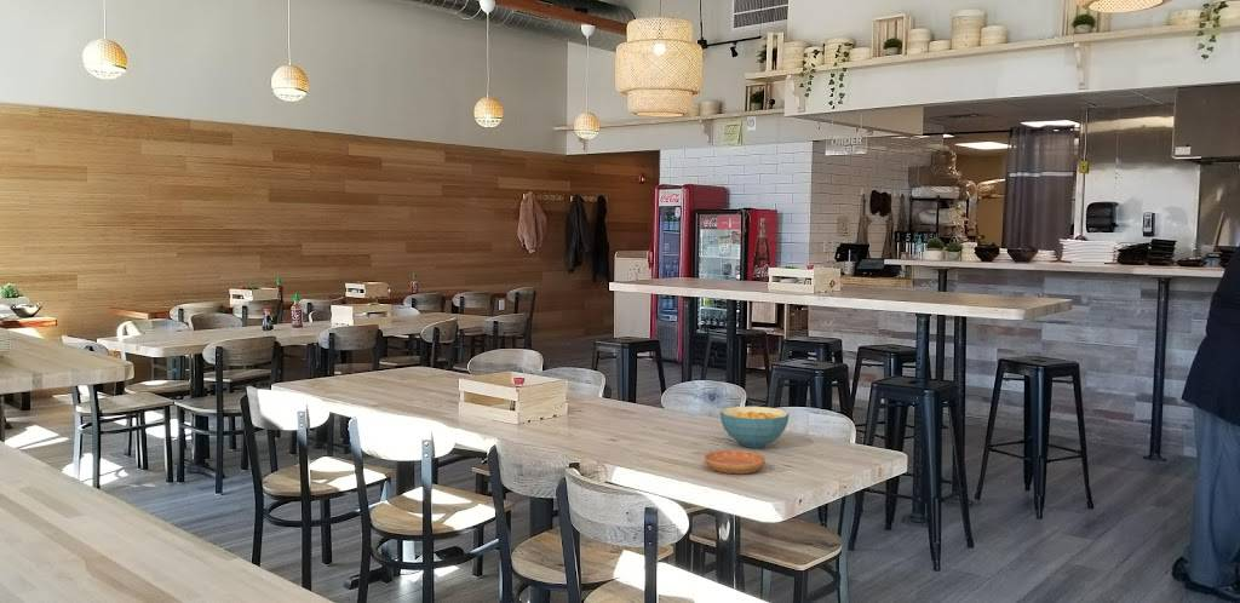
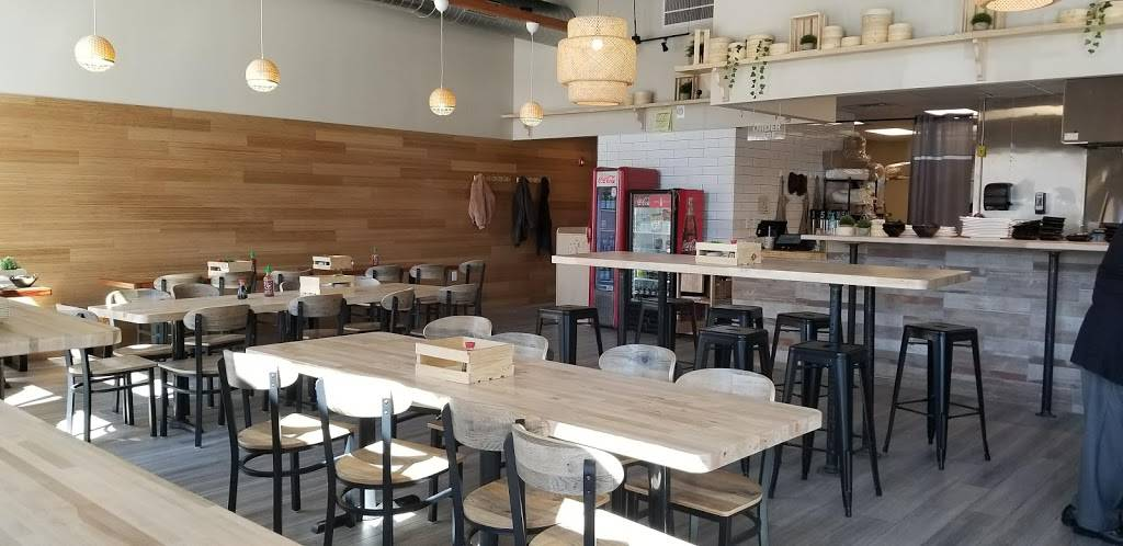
- cereal bowl [719,406,791,449]
- saucer [702,449,767,475]
